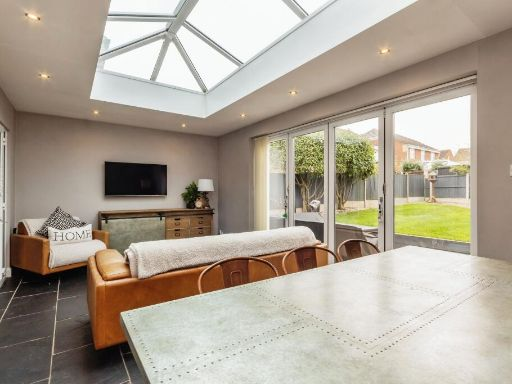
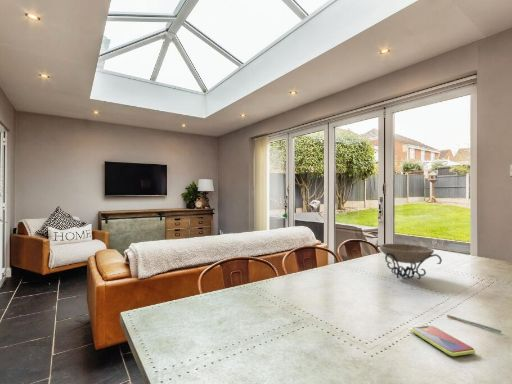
+ decorative bowl [374,243,443,280]
+ pen [446,314,502,334]
+ smartphone [410,324,476,357]
